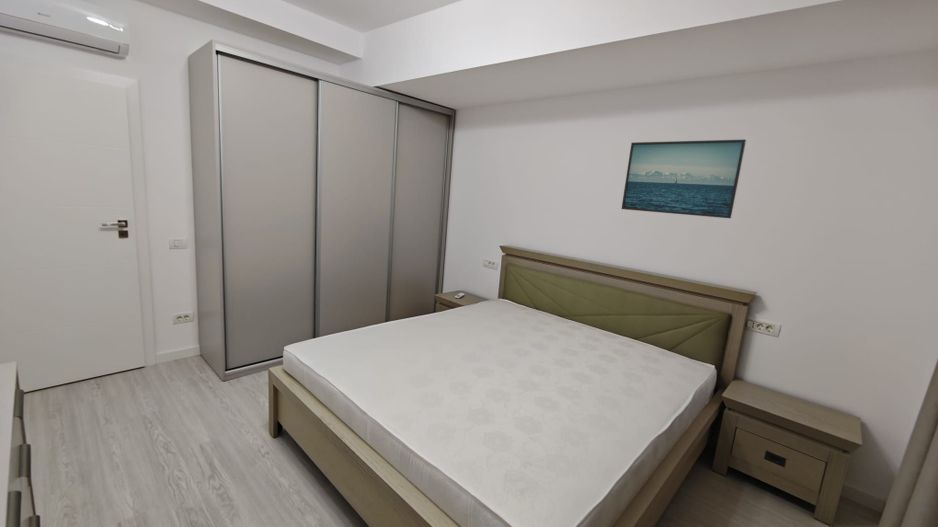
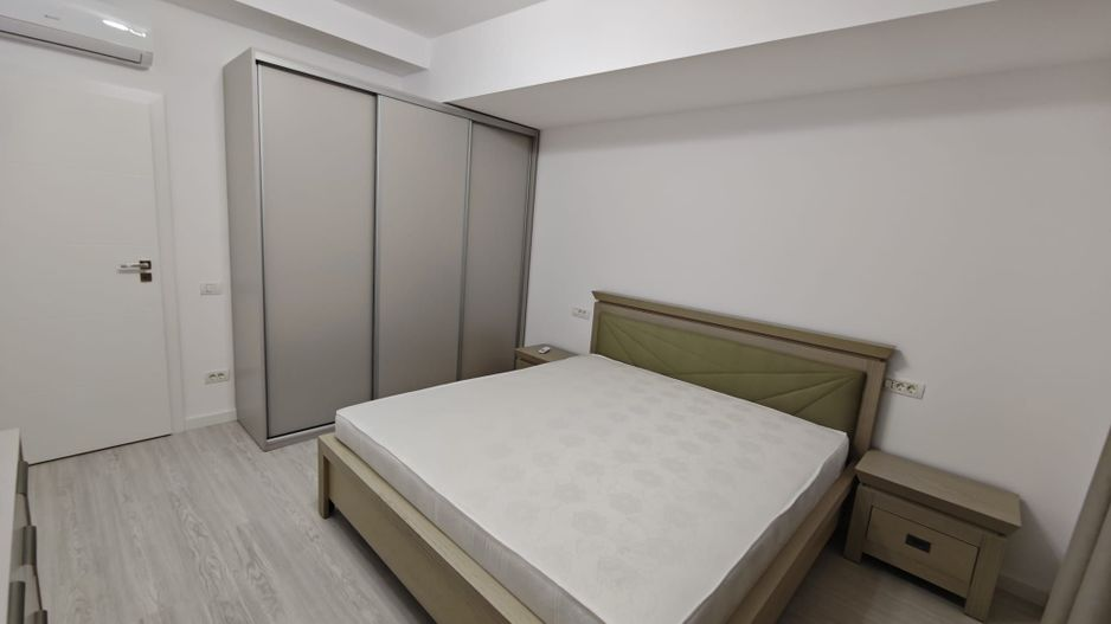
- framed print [620,138,747,219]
